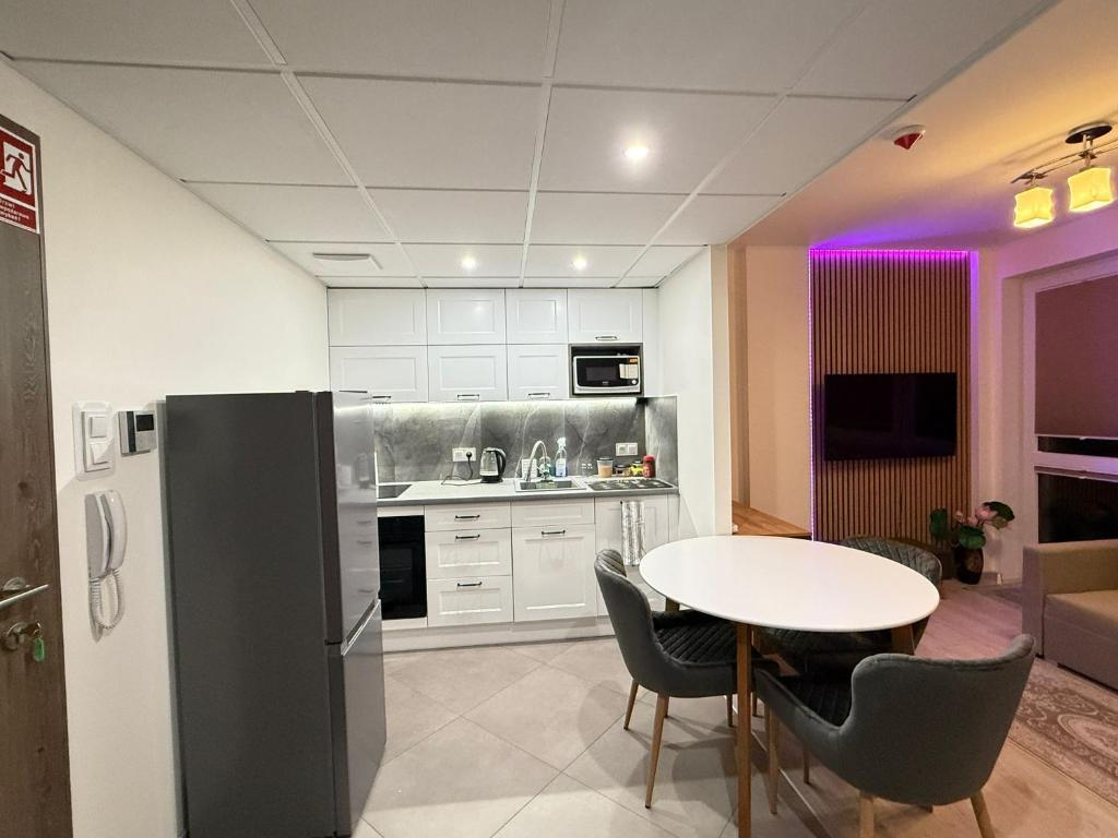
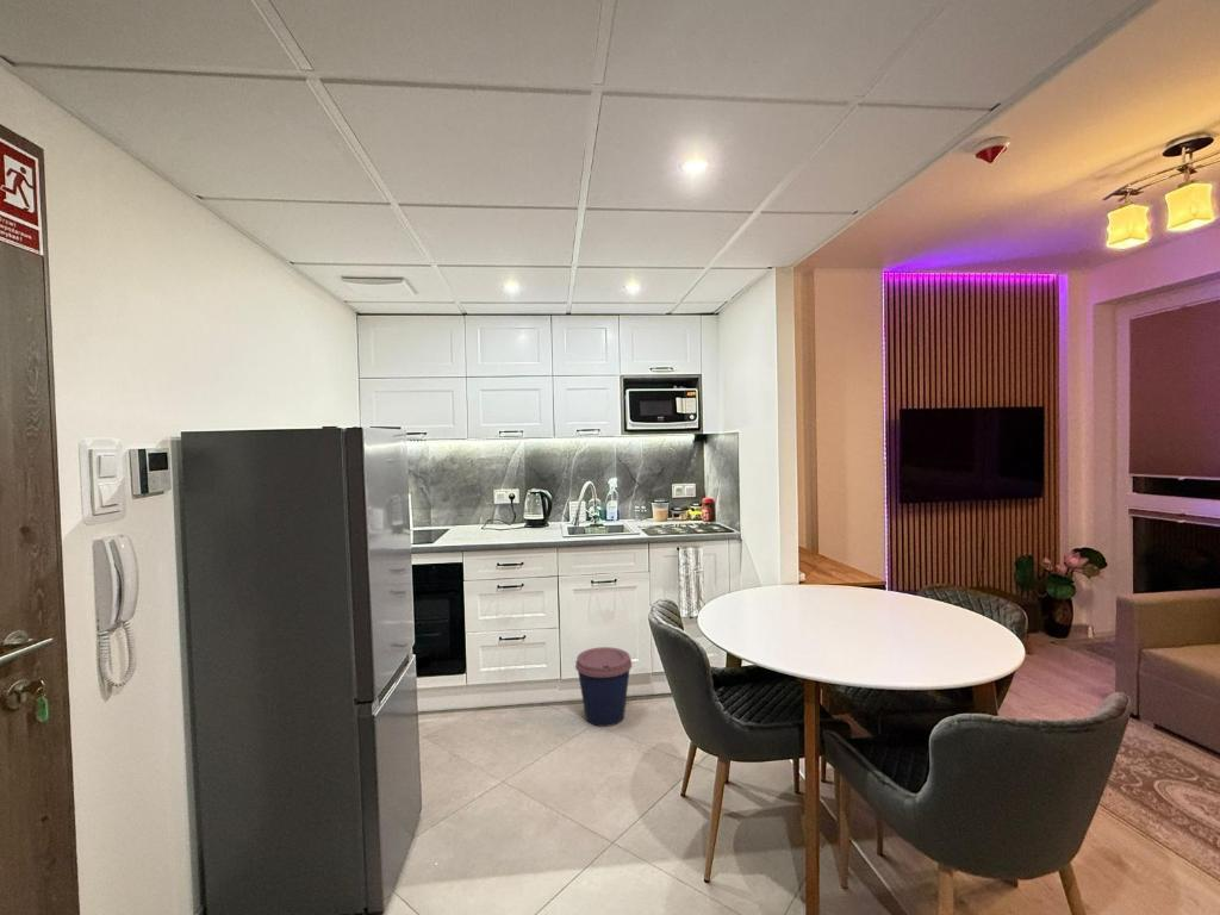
+ coffee cup [574,646,633,728]
